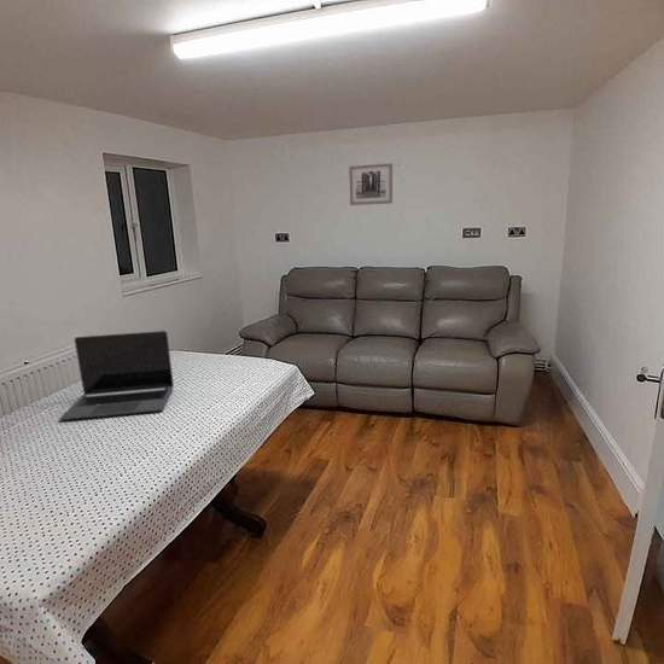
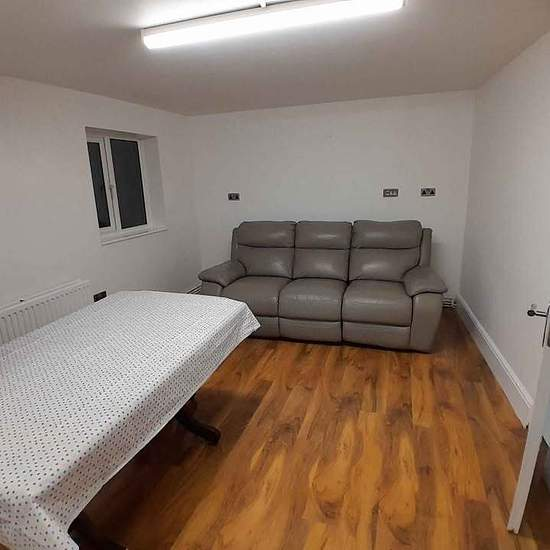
- wall art [348,163,394,206]
- laptop [59,330,175,421]
